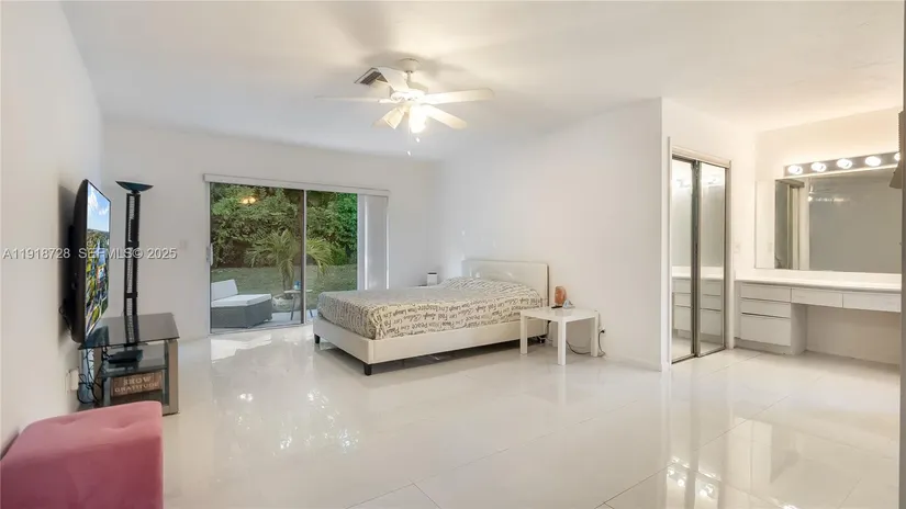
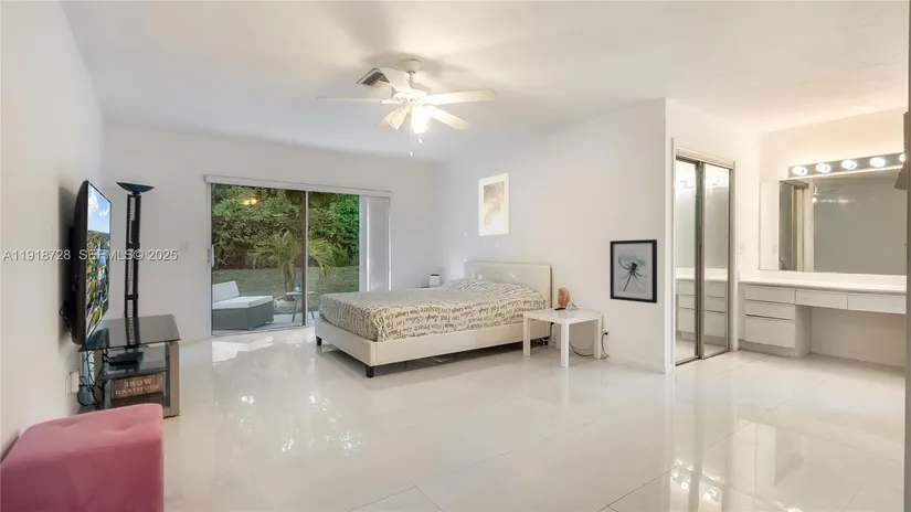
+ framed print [478,172,511,236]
+ wall art [608,238,658,305]
